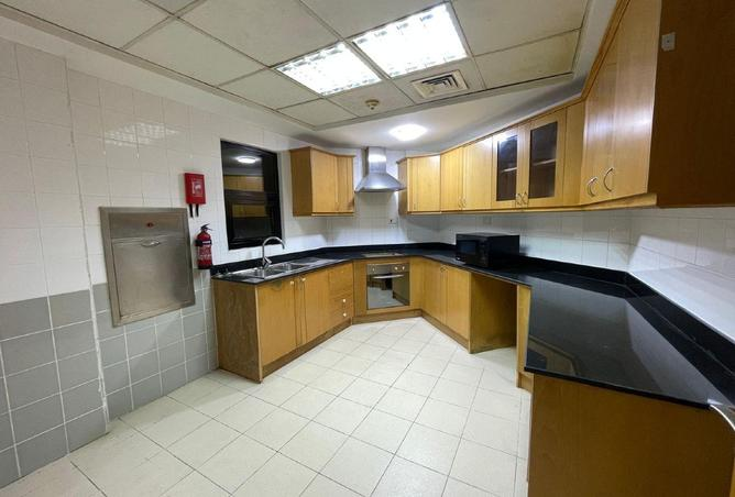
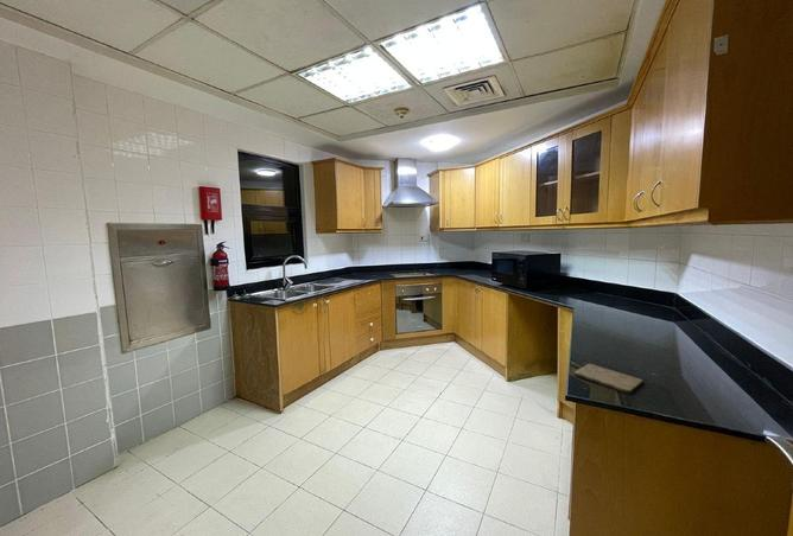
+ cutting board [573,363,645,395]
